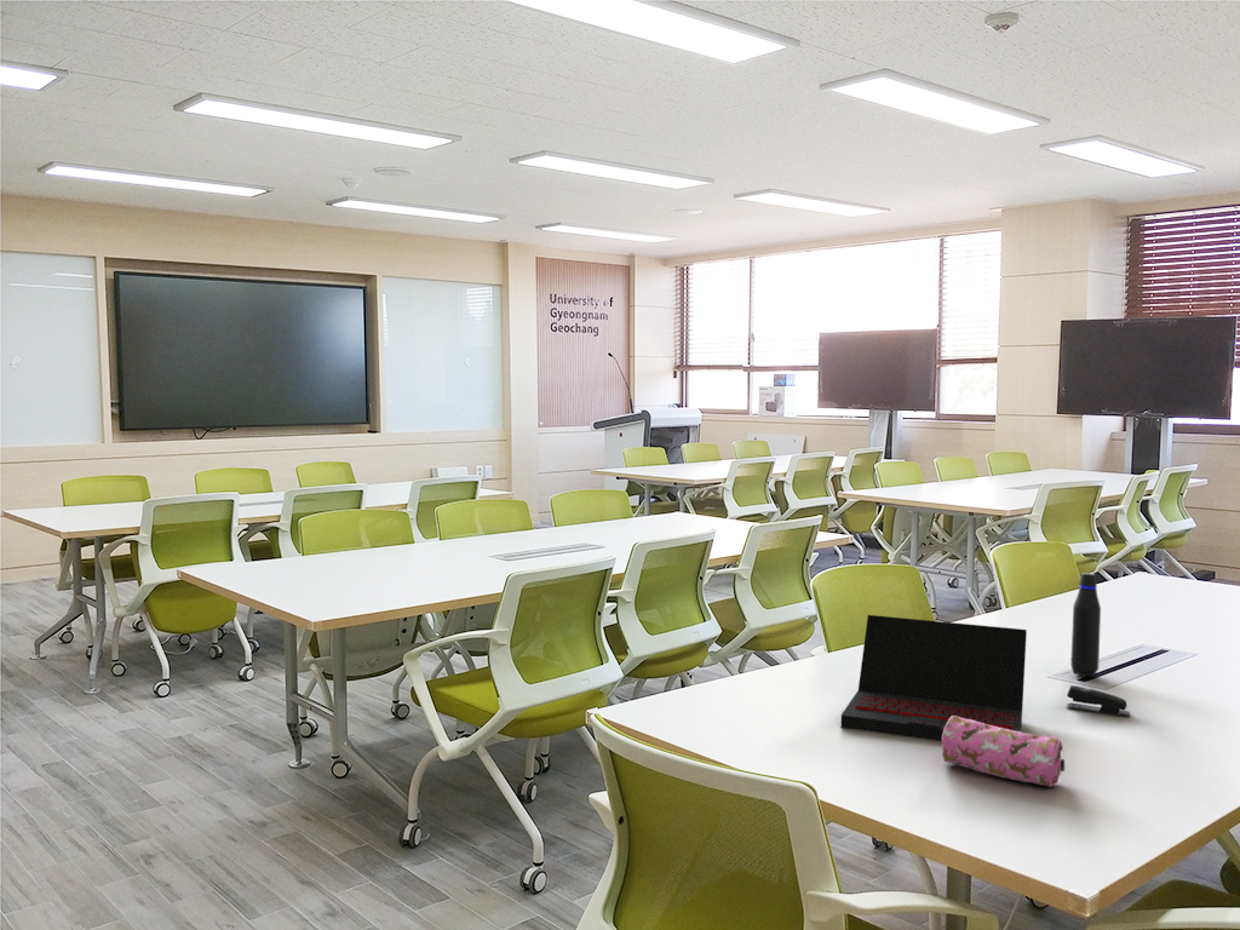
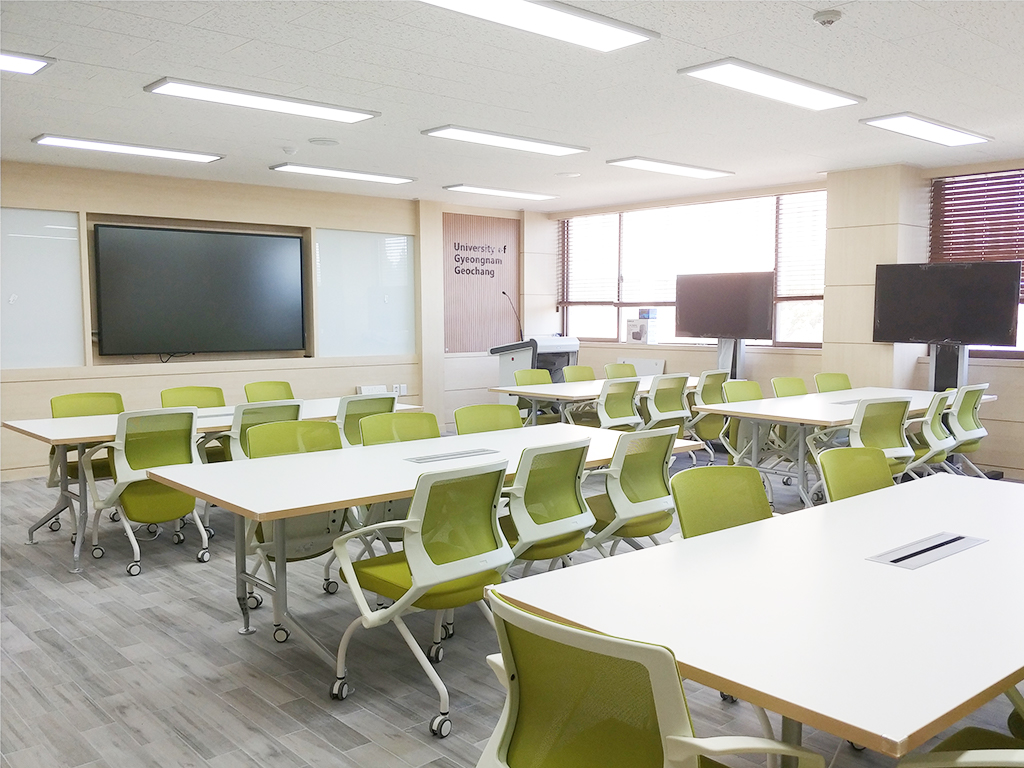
- laptop [839,614,1028,742]
- pencil case [941,716,1066,788]
- water bottle [1069,572,1102,678]
- stapler [1066,684,1131,717]
